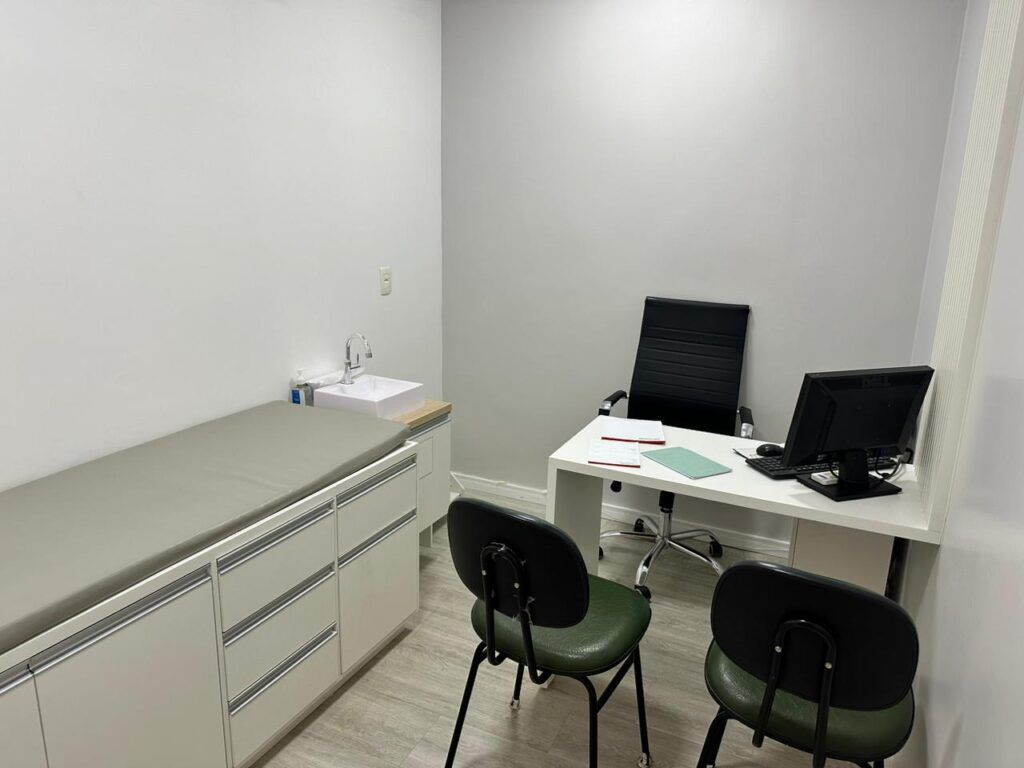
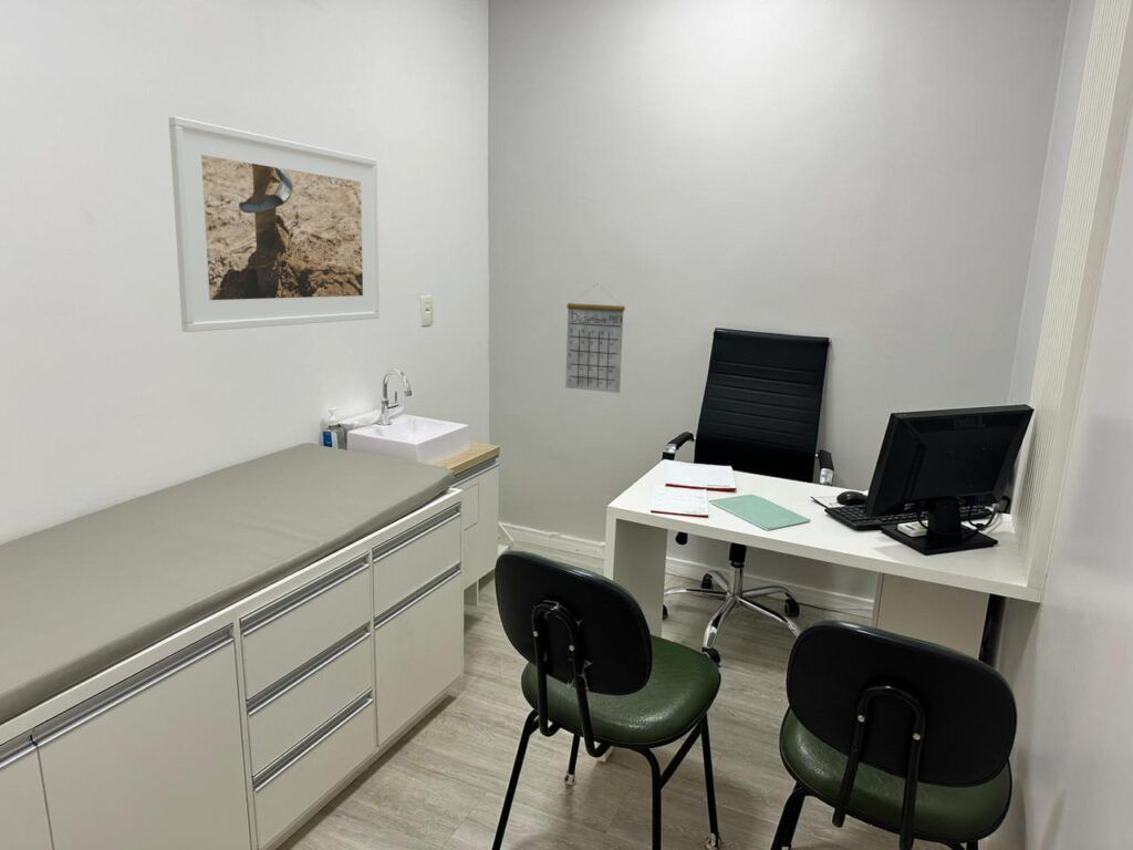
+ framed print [168,115,381,333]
+ calendar [564,283,626,394]
